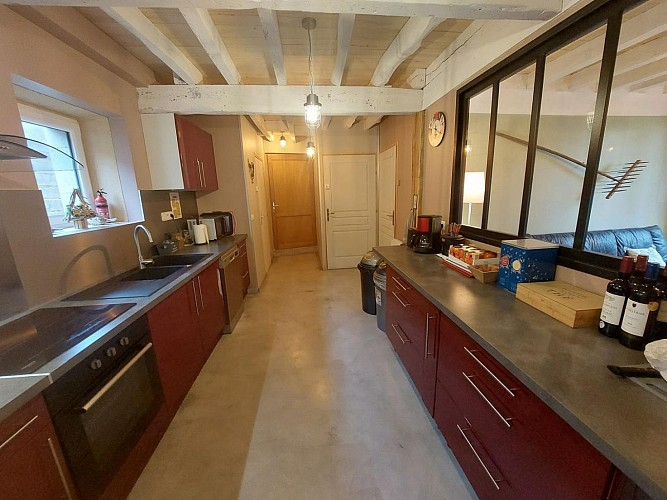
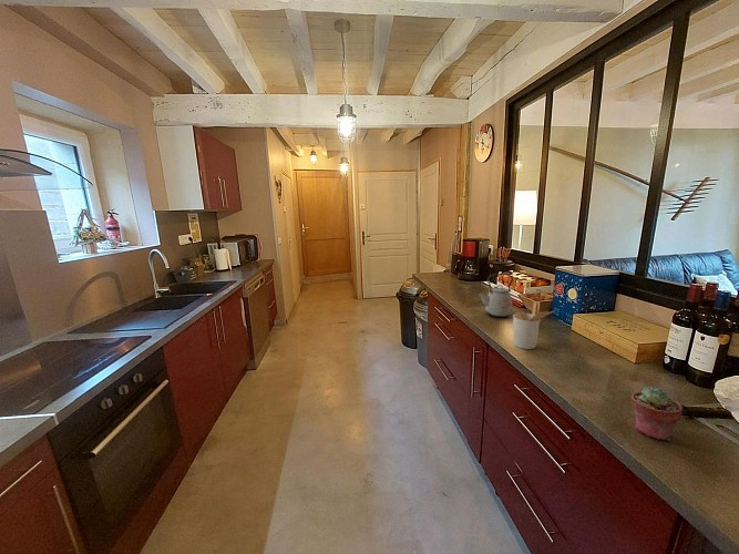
+ potted succulent [629,386,684,441]
+ kettle [476,273,514,318]
+ utensil holder [512,300,556,350]
